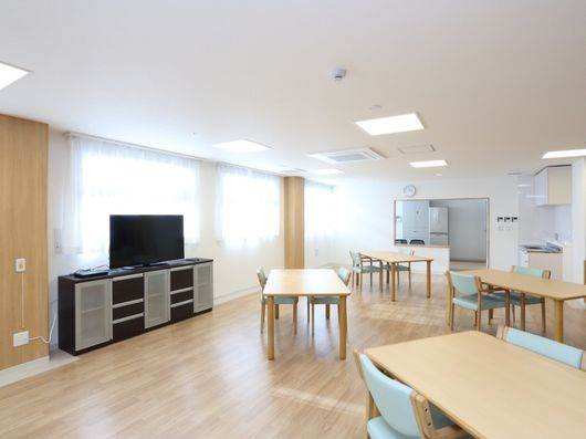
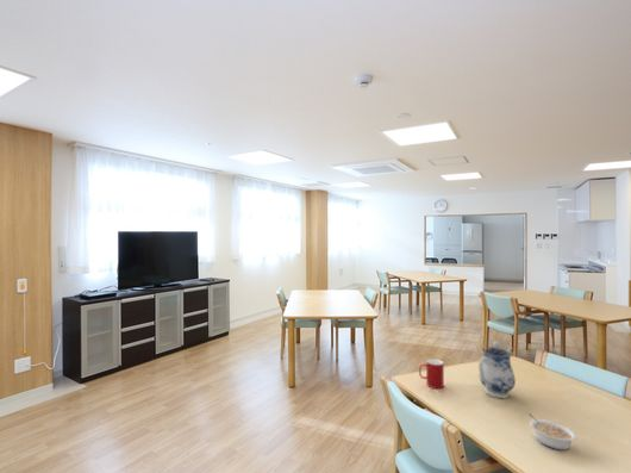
+ teapot [477,340,517,399]
+ cup [418,357,445,390]
+ legume [527,412,577,452]
